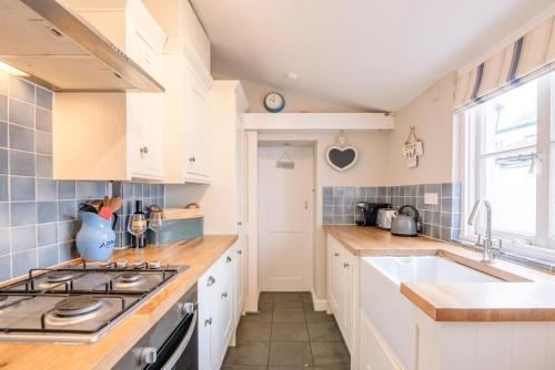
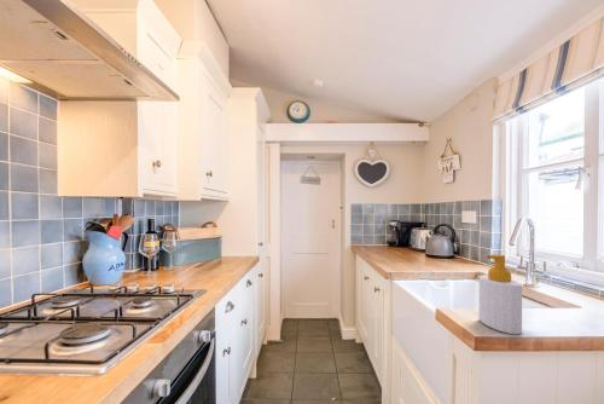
+ soap bottle [478,253,523,335]
